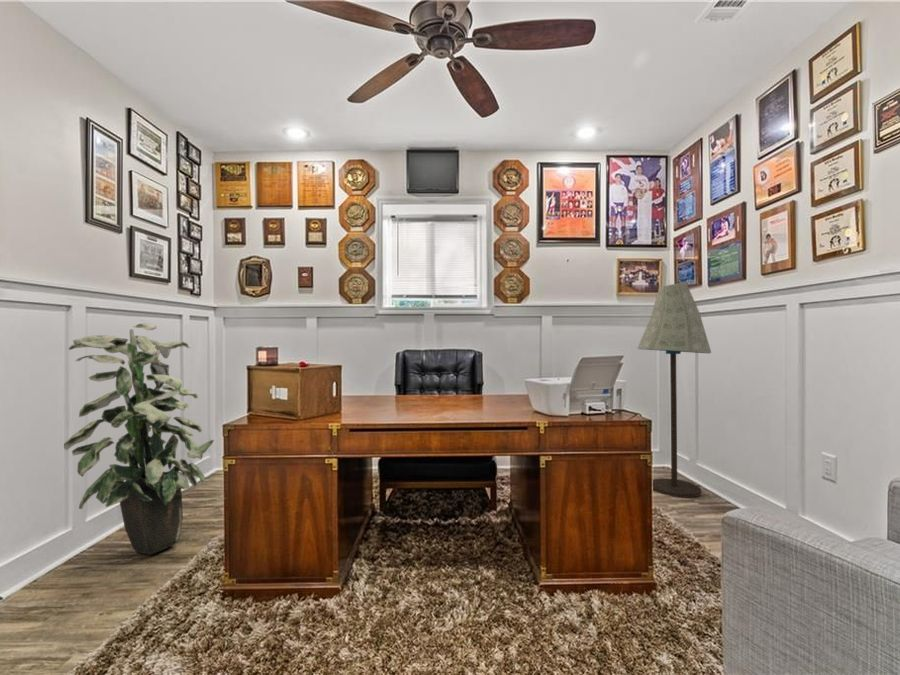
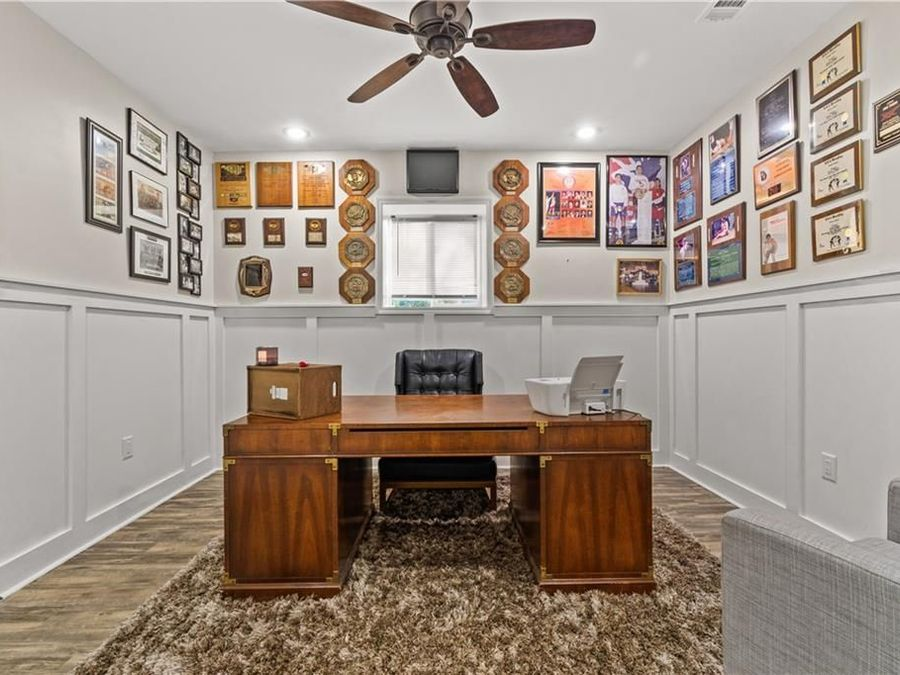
- floor lamp [636,281,712,499]
- indoor plant [63,322,215,556]
